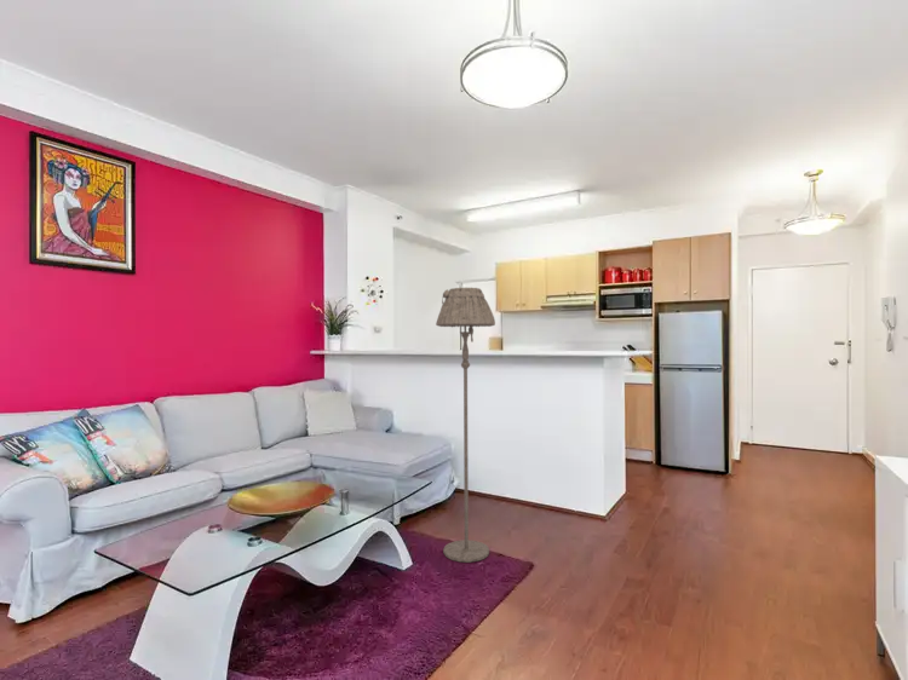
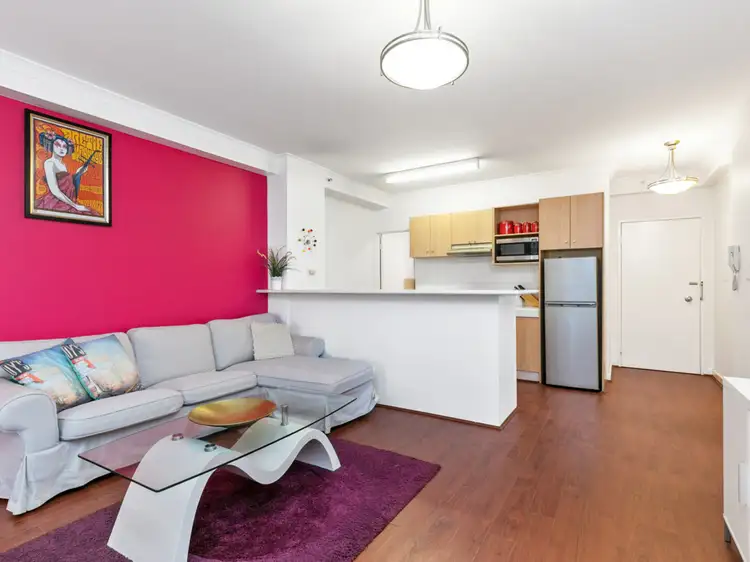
- floor lamp [435,286,496,564]
